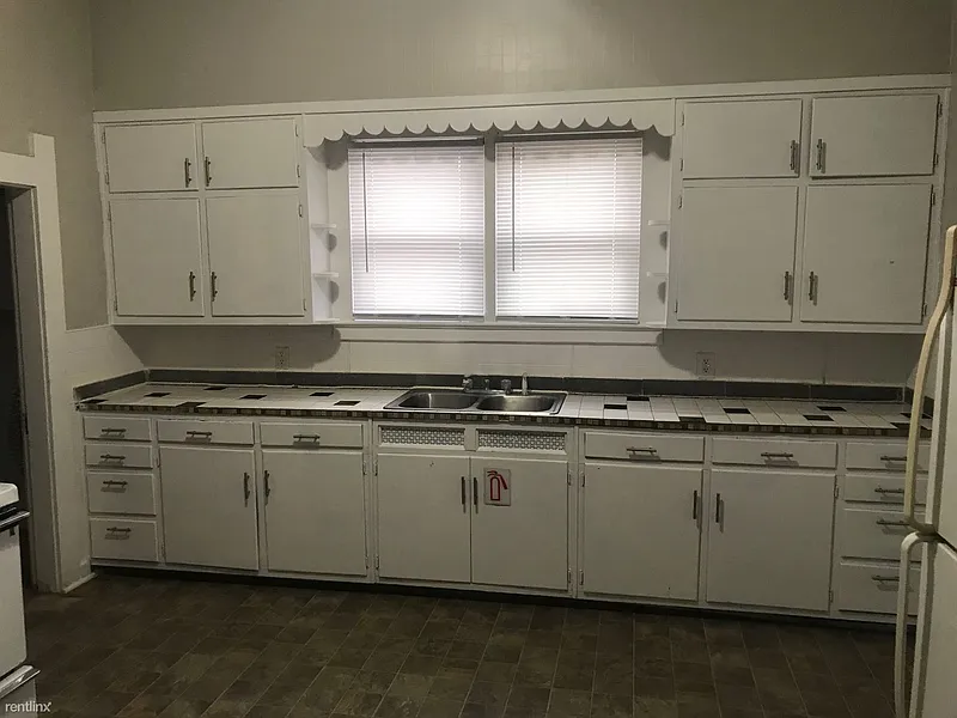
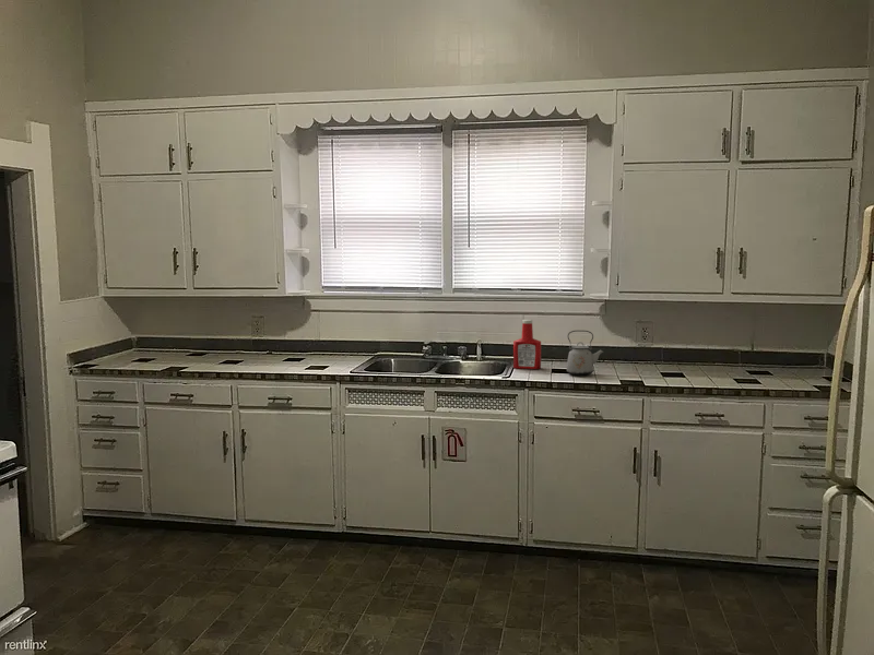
+ soap bottle [512,319,542,370]
+ kettle [566,330,604,377]
